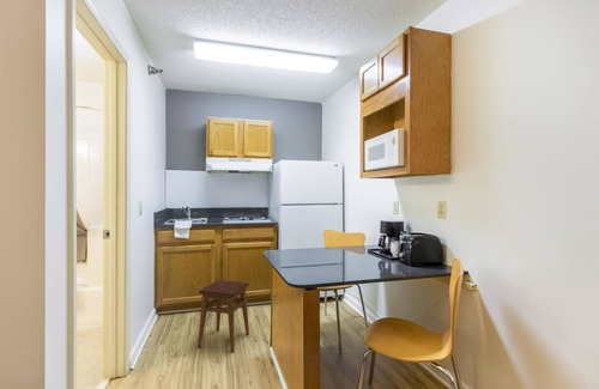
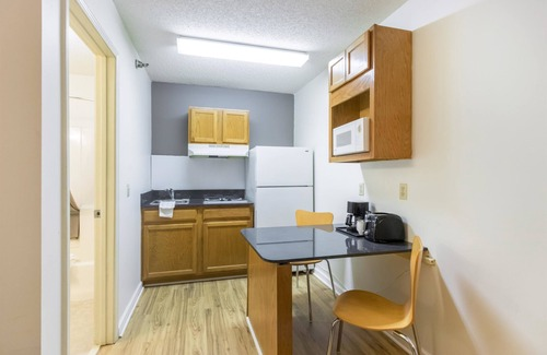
- stool [196,279,250,354]
